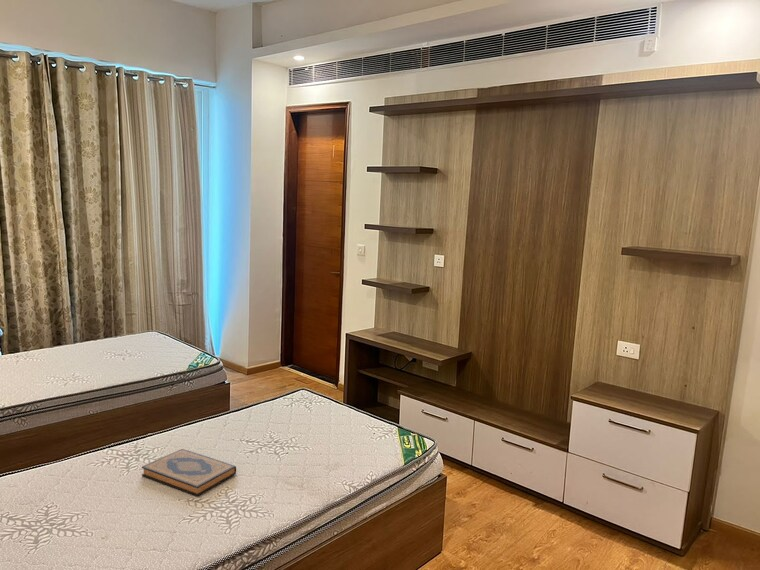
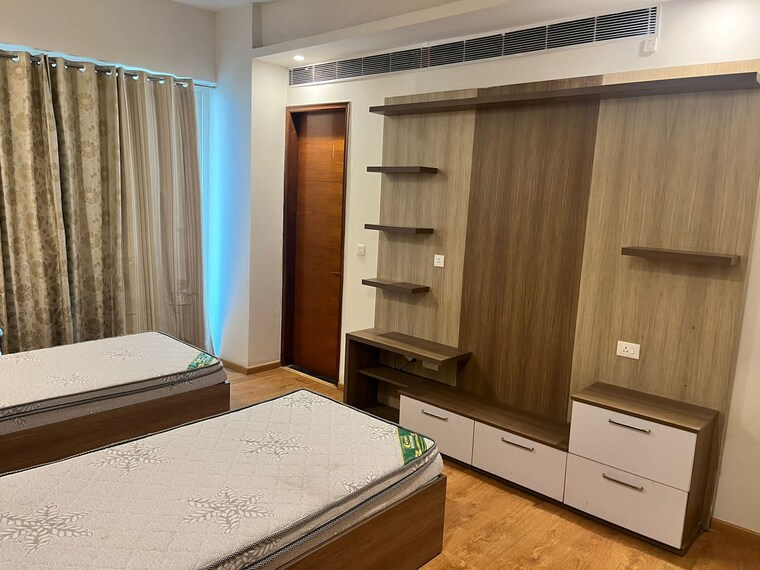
- hardback book [141,448,237,497]
